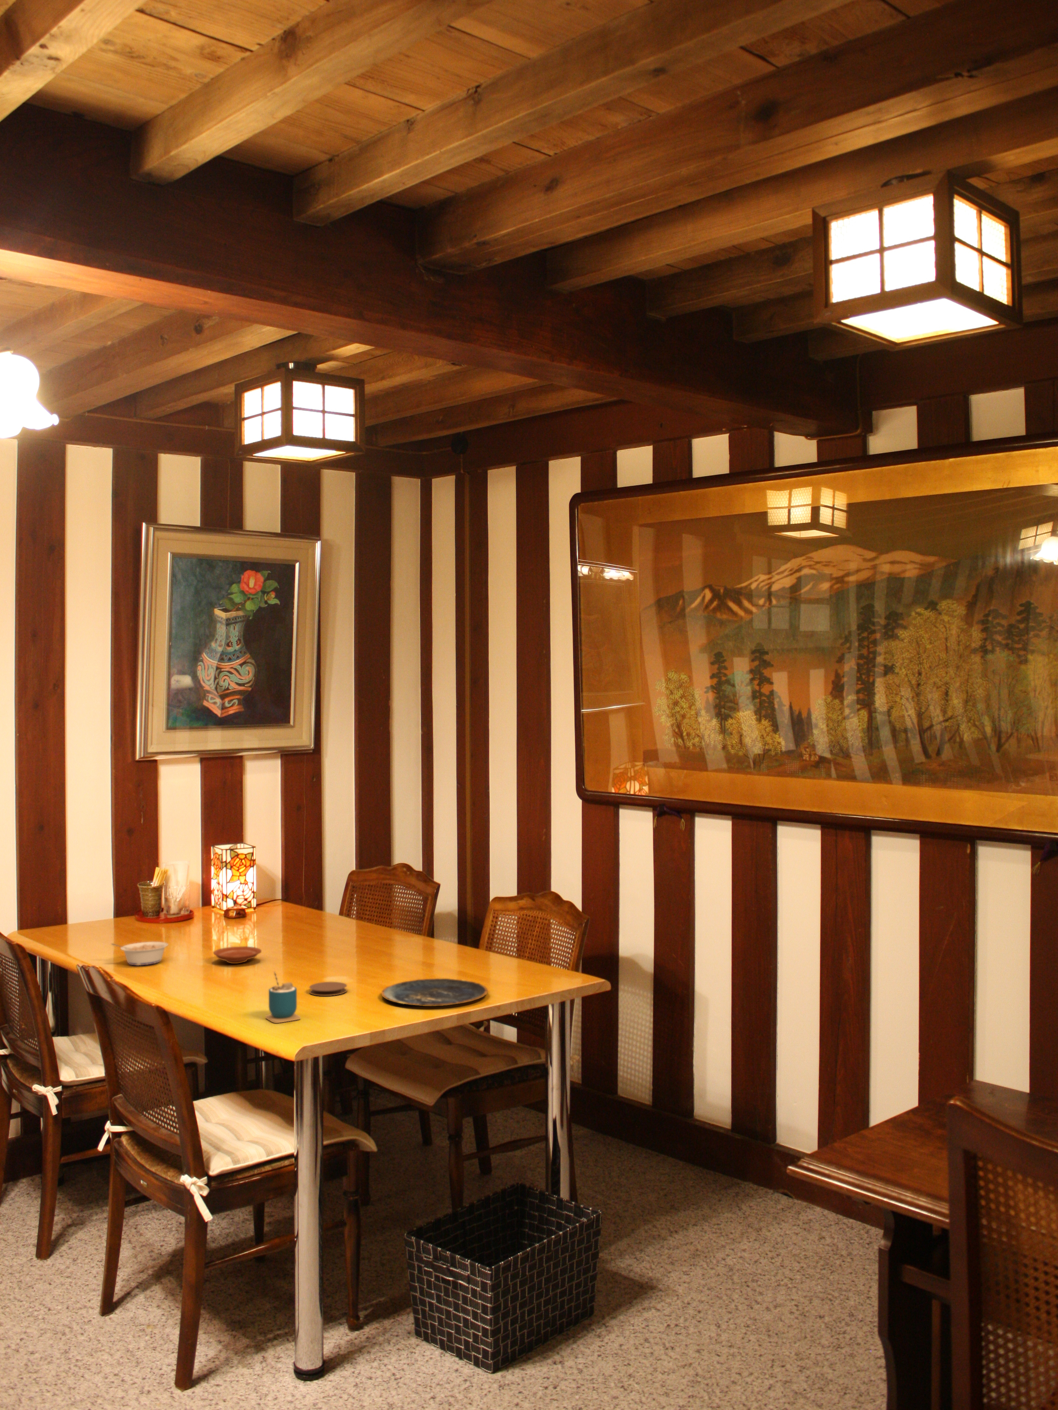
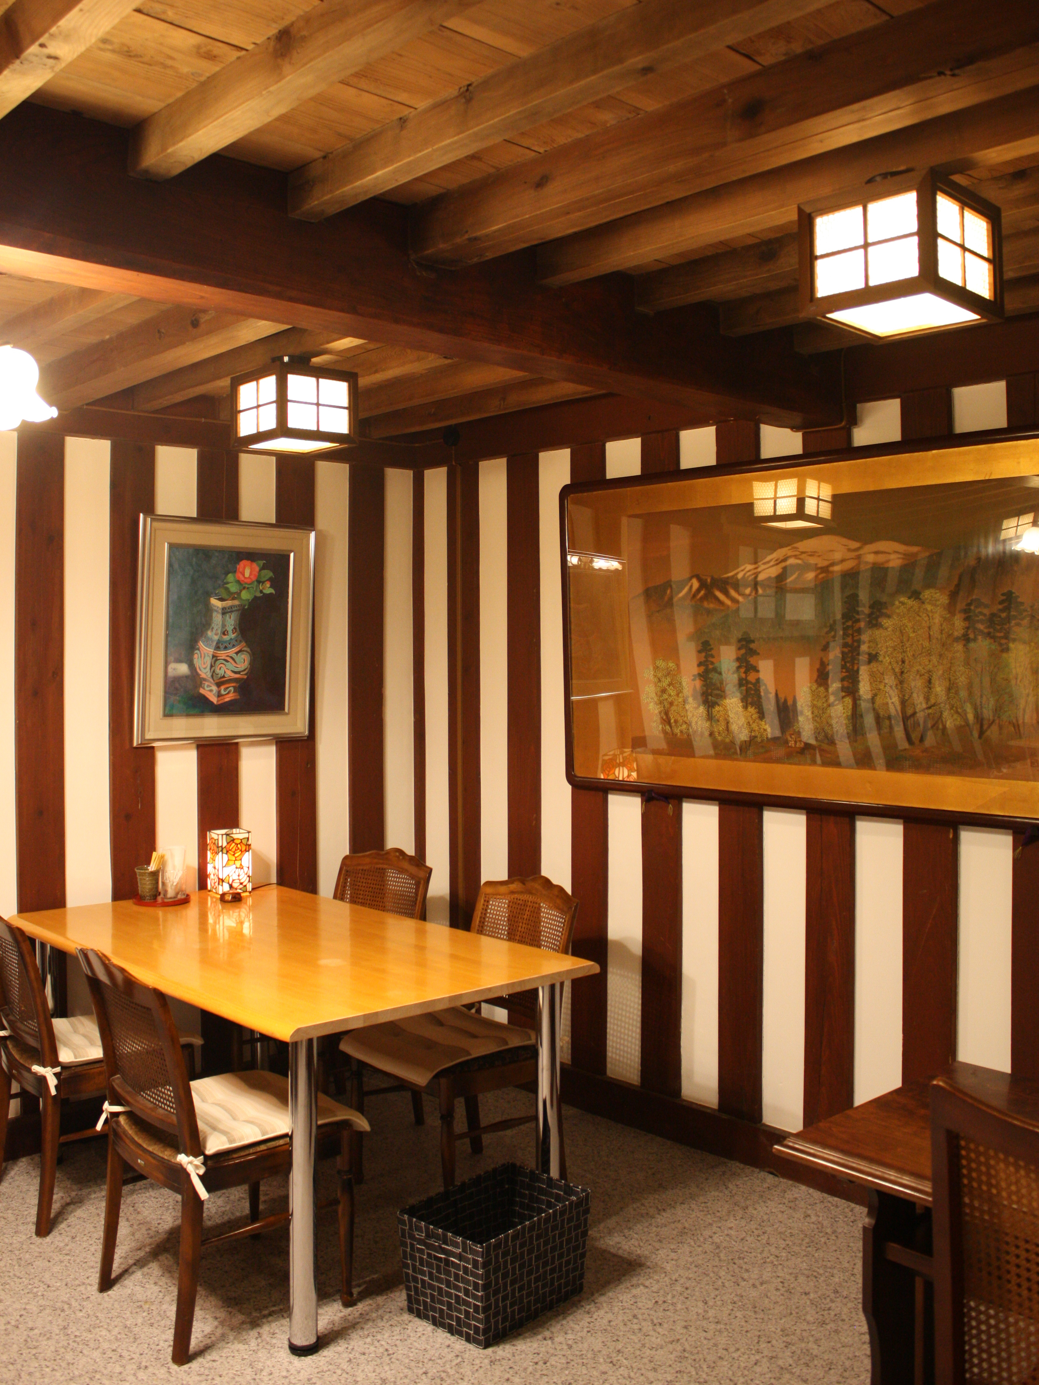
- plate [213,946,262,964]
- coaster [309,981,348,997]
- cup [264,971,301,1023]
- legume [111,941,169,966]
- plate [381,978,489,1007]
